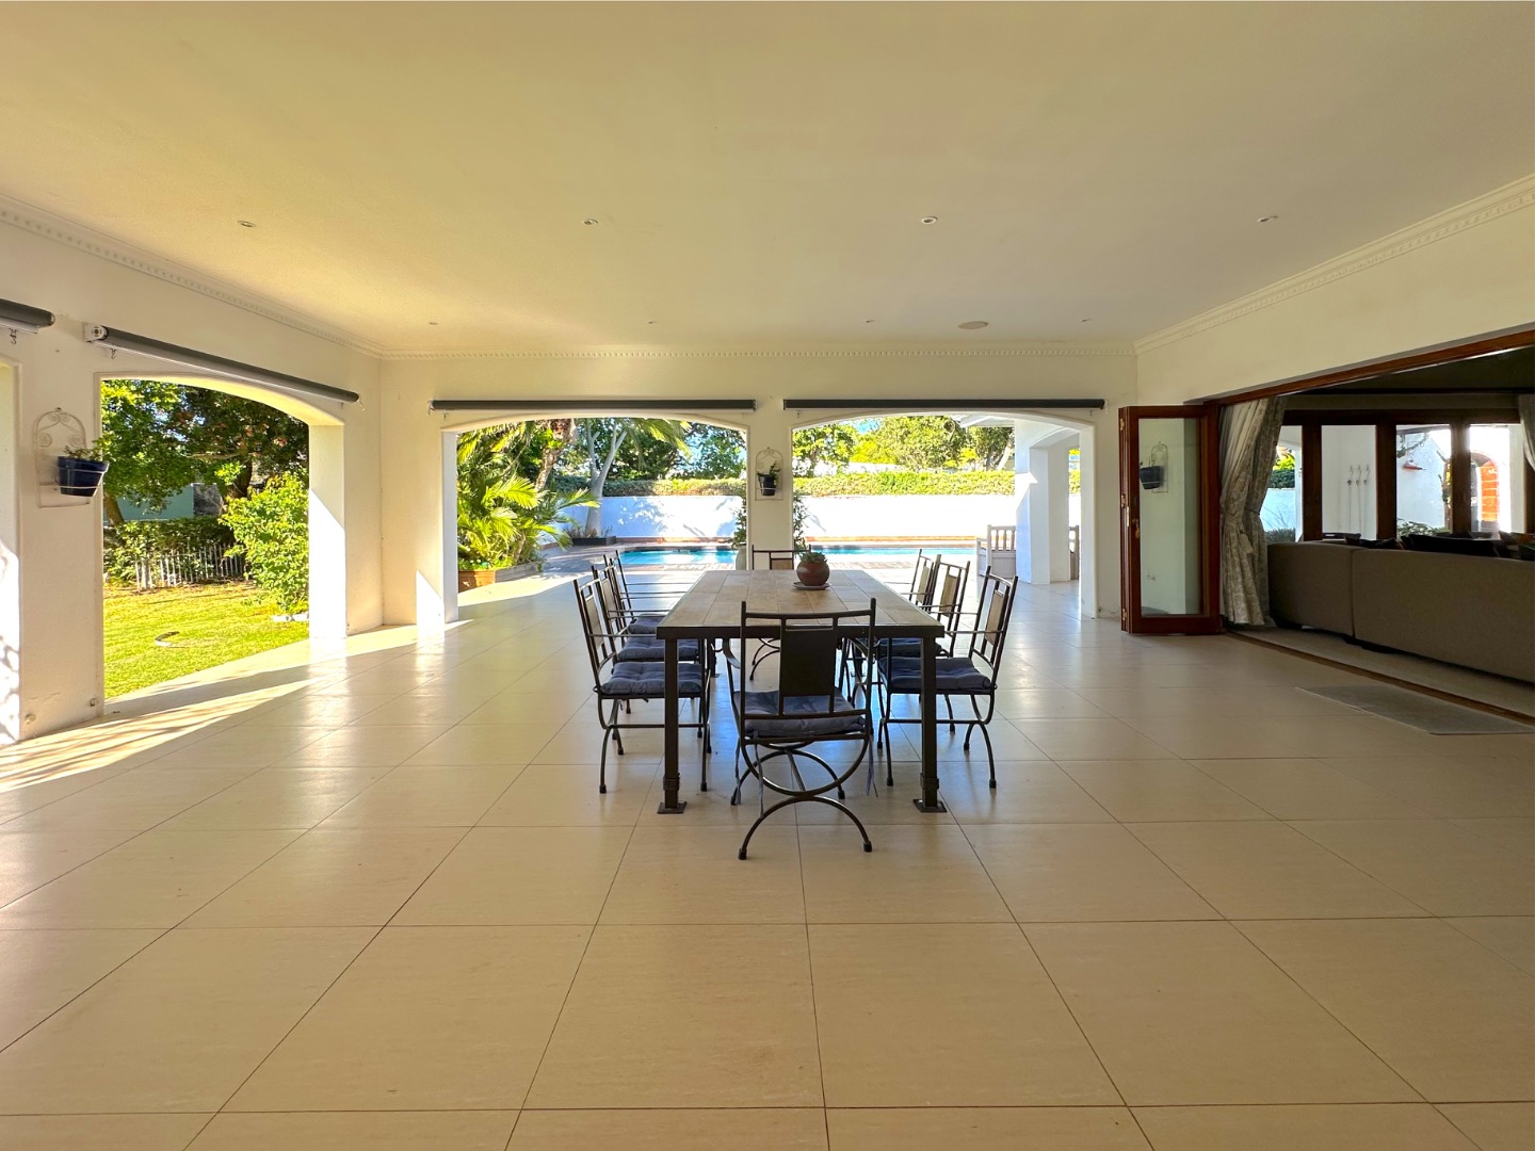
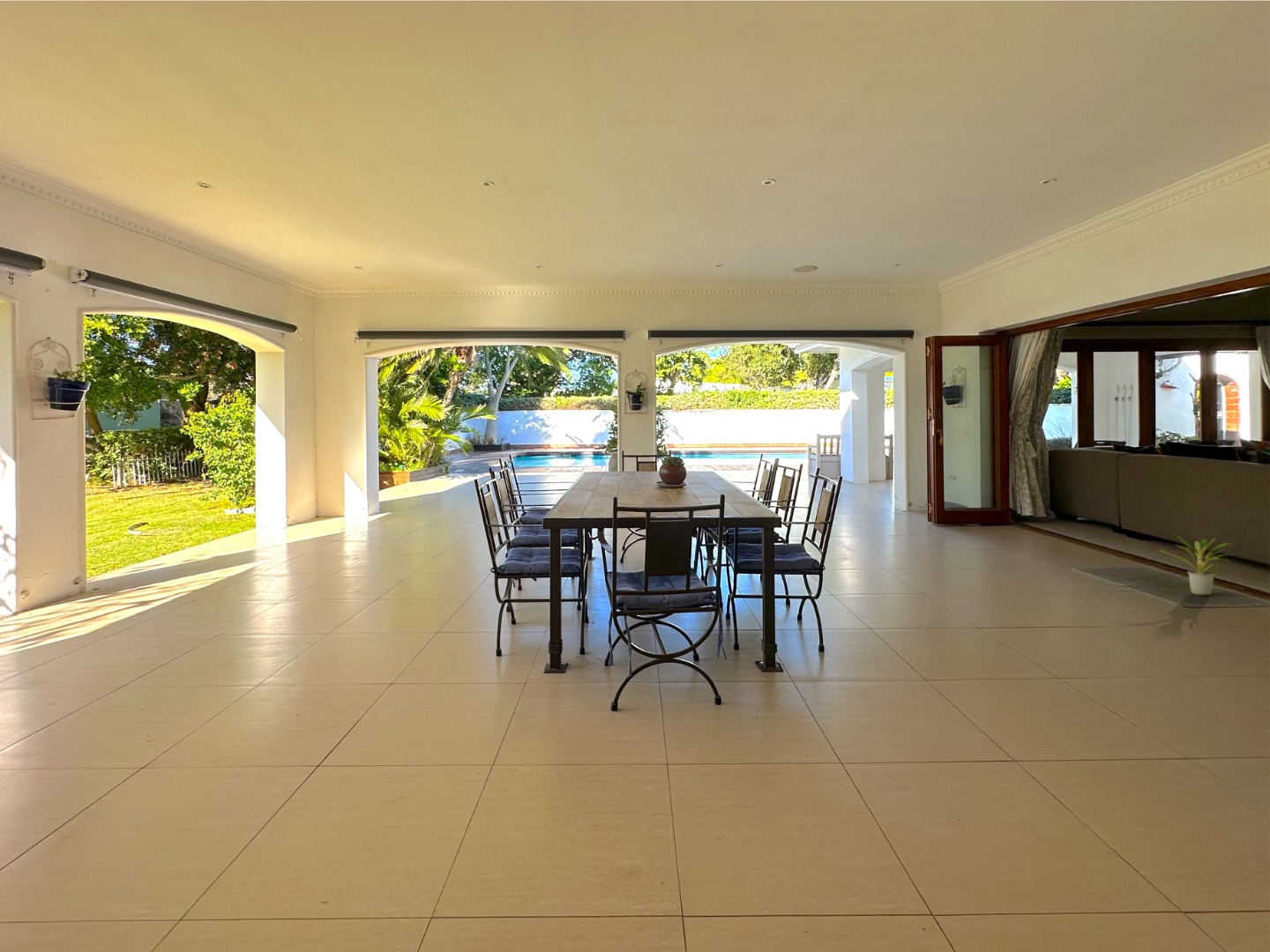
+ potted plant [1159,535,1234,597]
